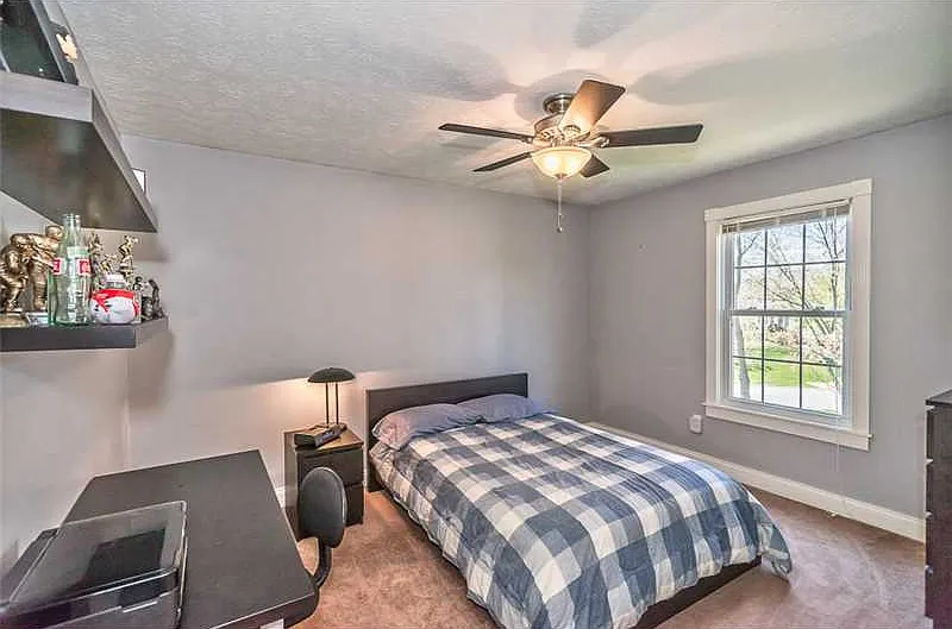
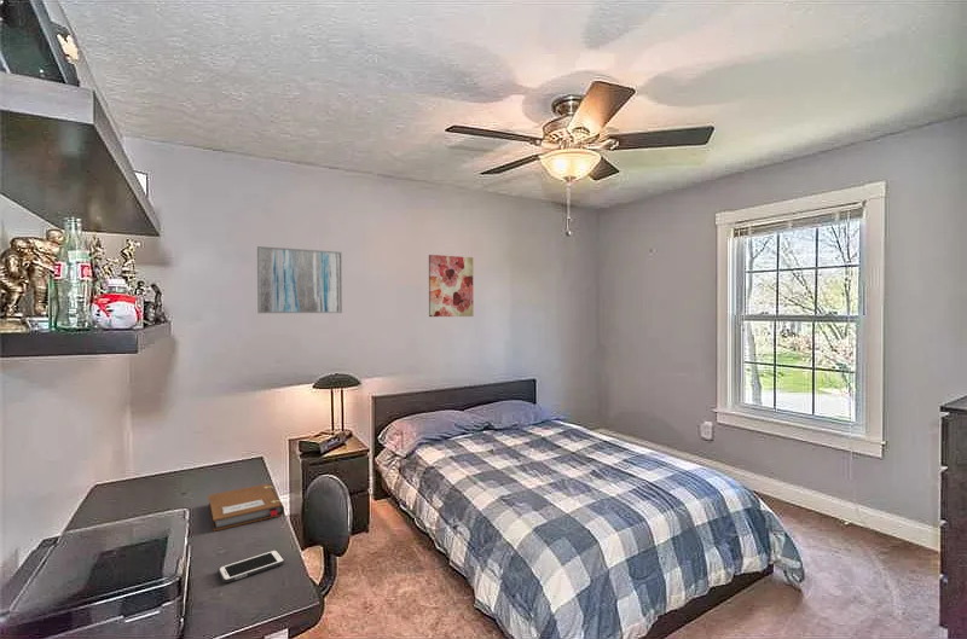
+ cell phone [216,548,286,585]
+ wall art [256,245,343,314]
+ notebook [208,483,285,533]
+ wall art [428,254,475,318]
